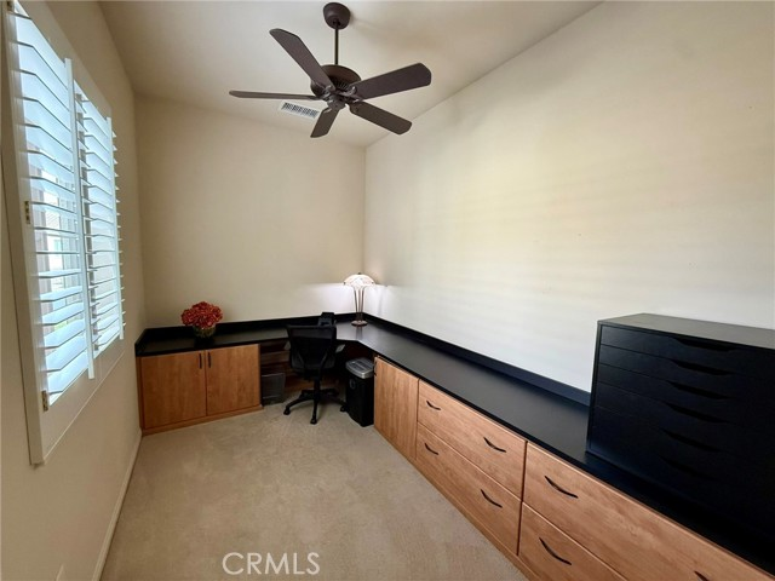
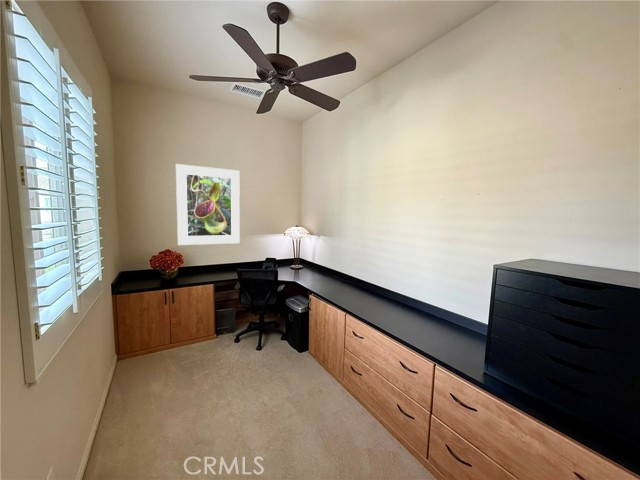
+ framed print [175,163,241,246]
